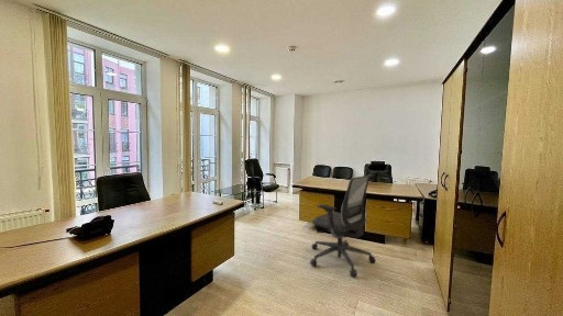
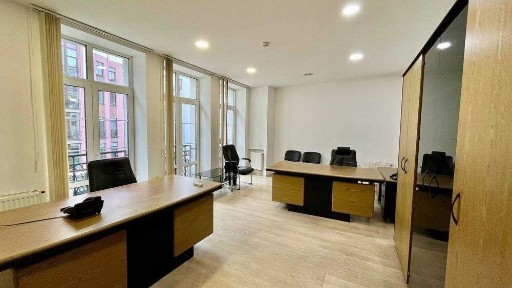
- office chair [309,173,377,278]
